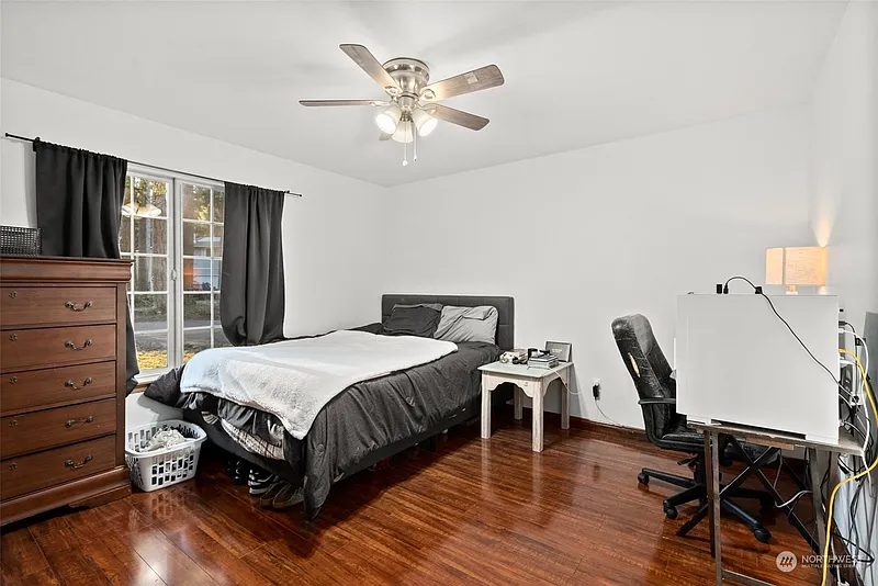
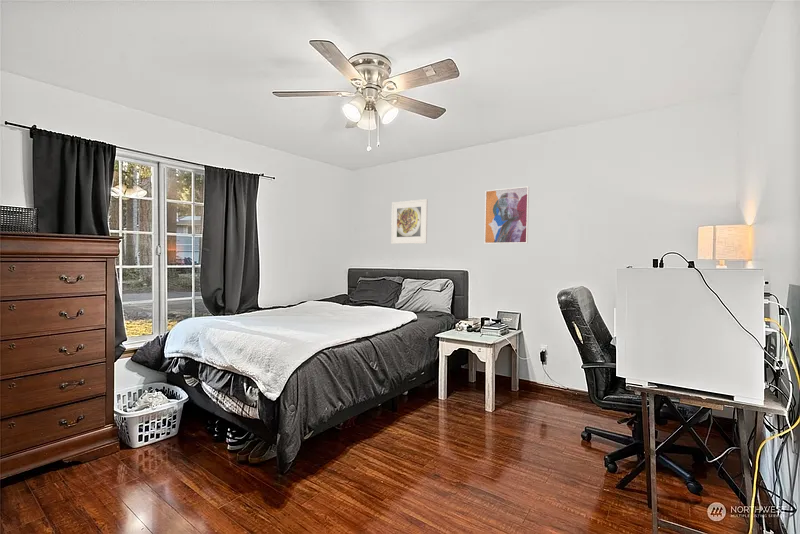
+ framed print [390,198,429,245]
+ wall art [483,185,530,245]
